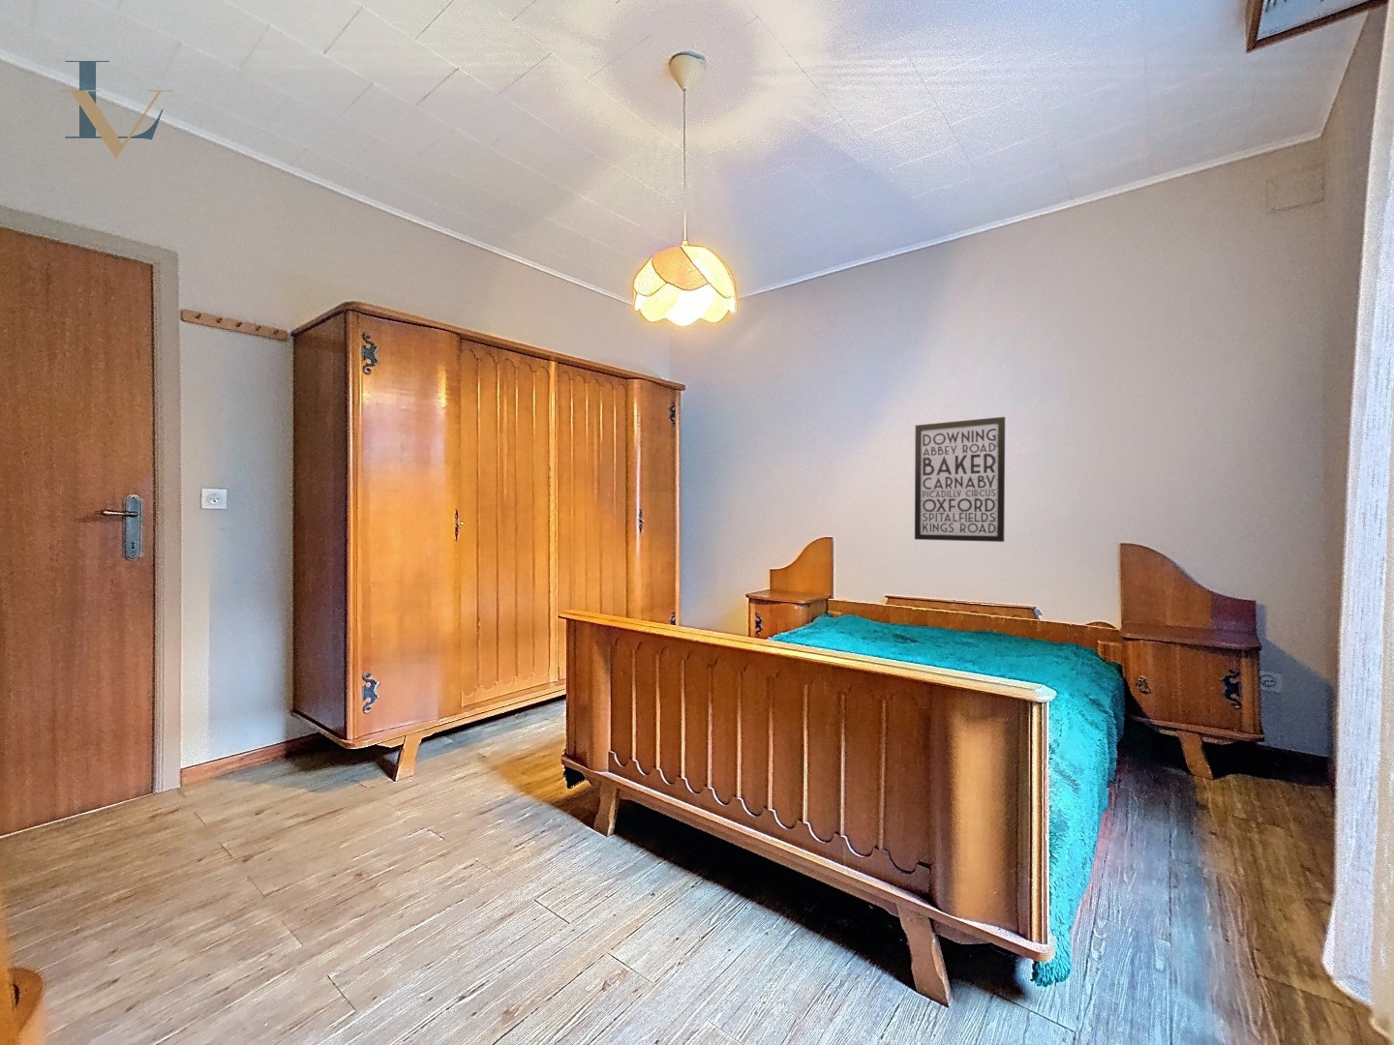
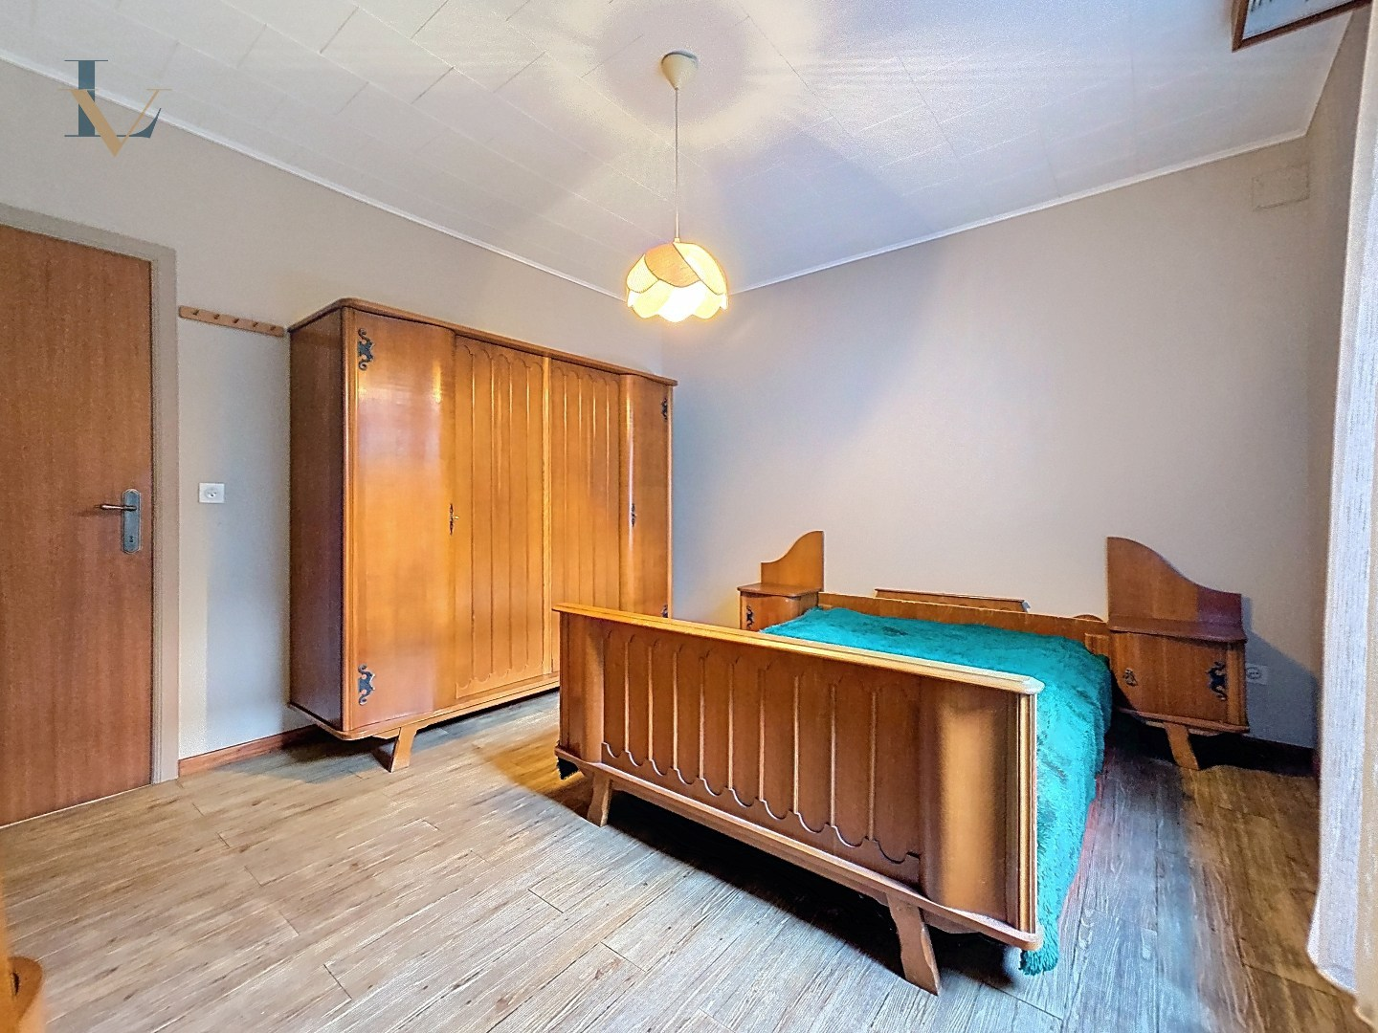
- wall art [914,416,1005,543]
